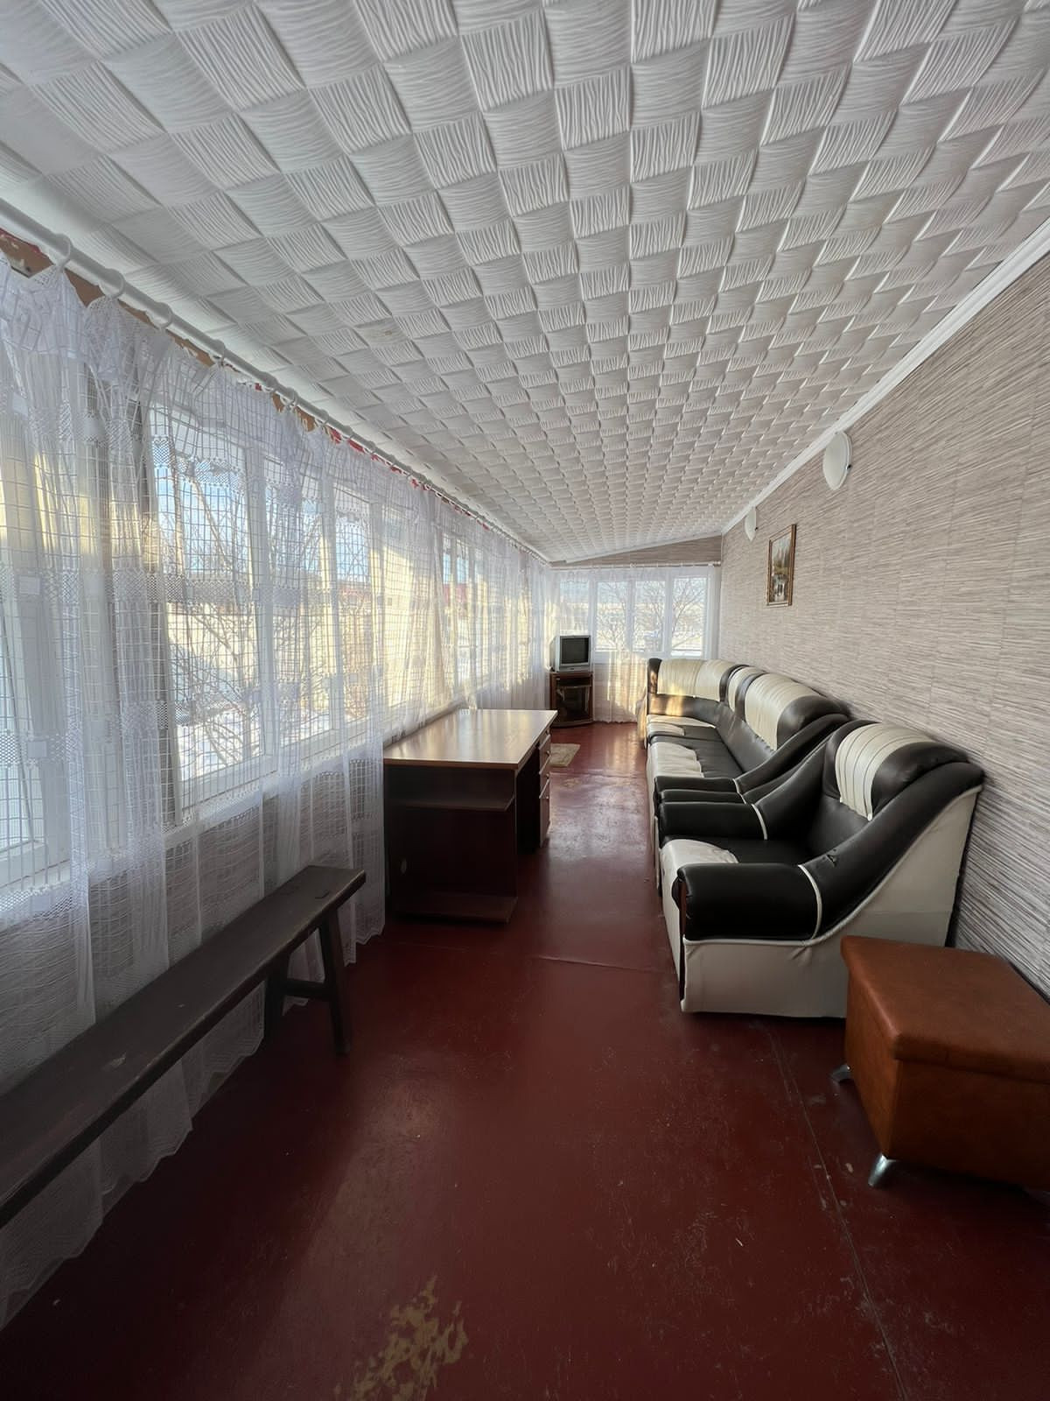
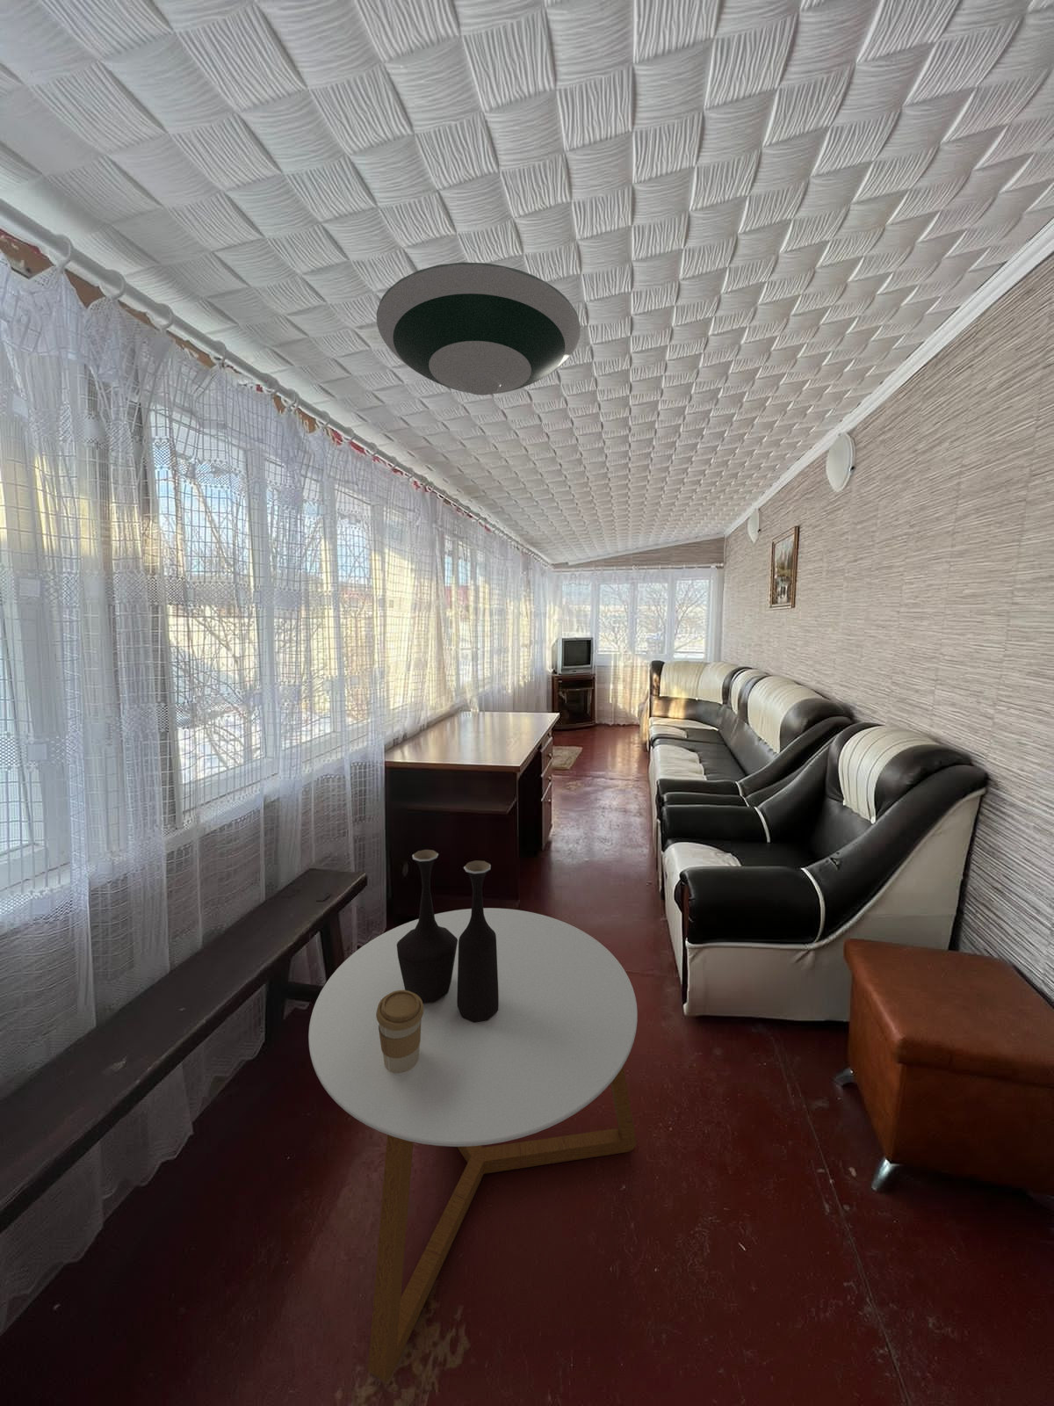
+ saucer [376,262,581,396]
+ coffee cup [376,991,423,1073]
+ vase [397,849,499,1023]
+ coffee table [308,907,639,1383]
